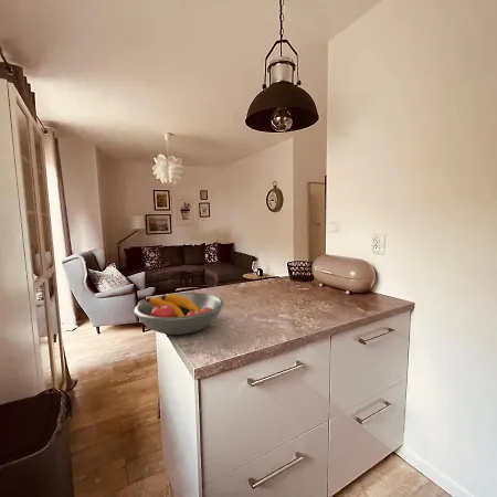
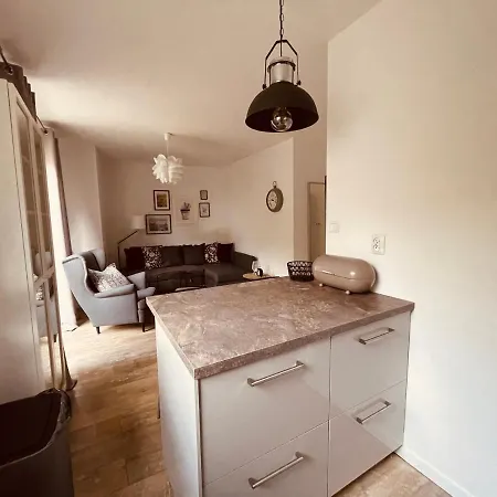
- fruit bowl [134,292,225,336]
